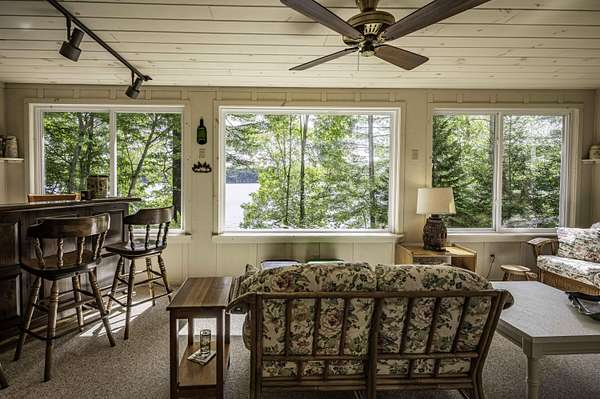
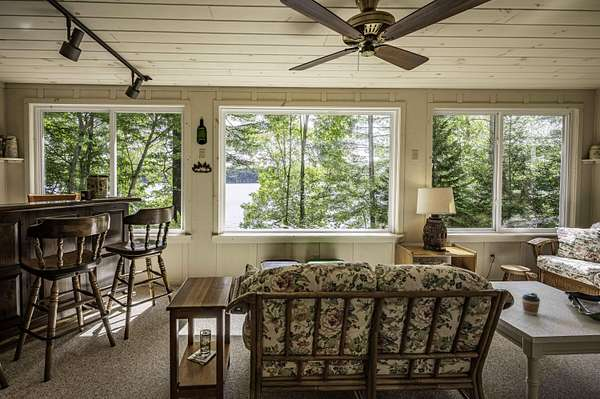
+ coffee cup [521,292,541,316]
